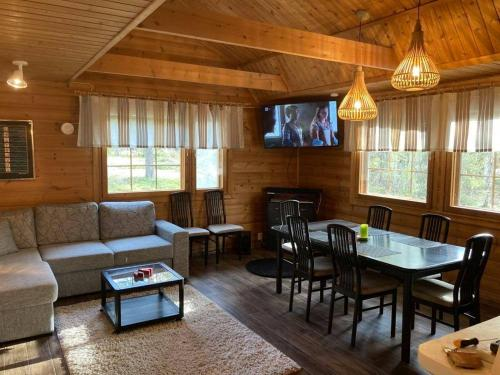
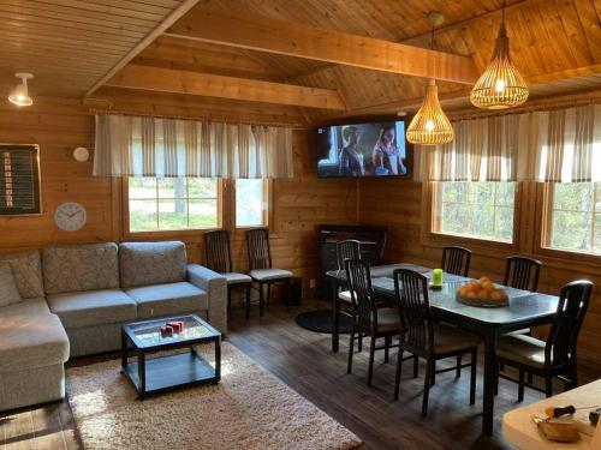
+ fruit bowl [454,276,510,308]
+ wall clock [53,200,88,233]
